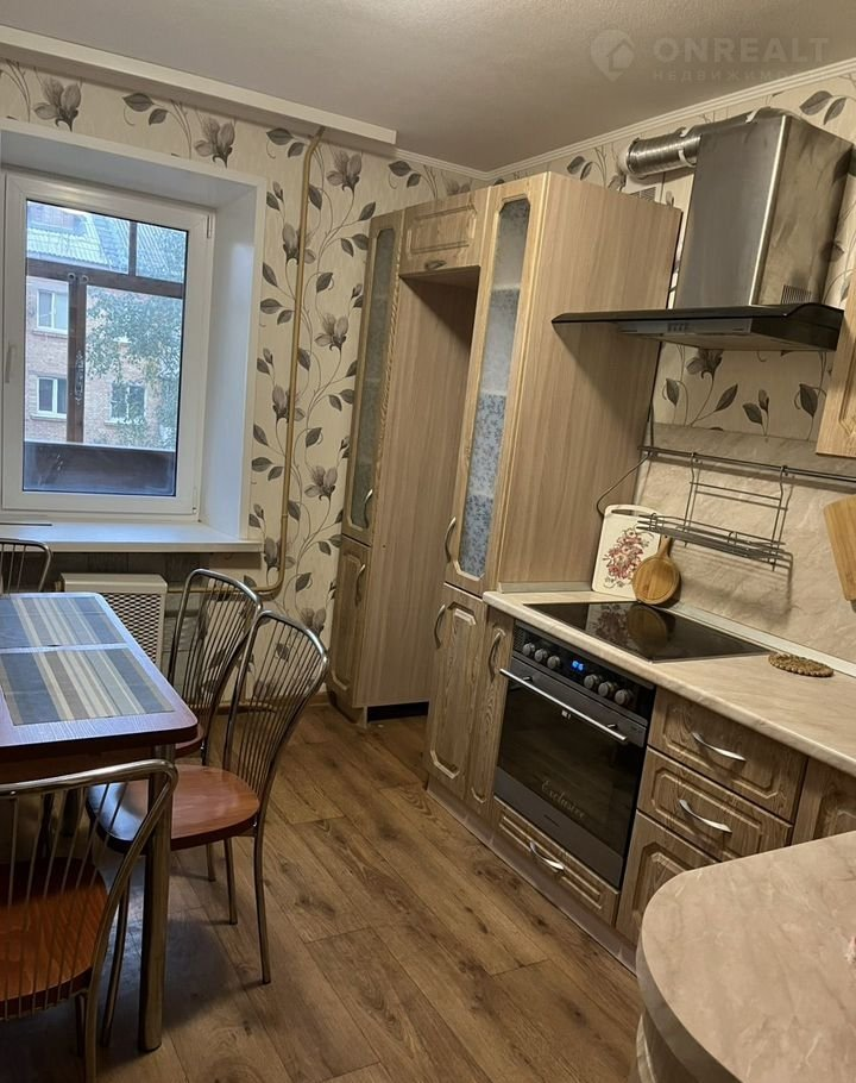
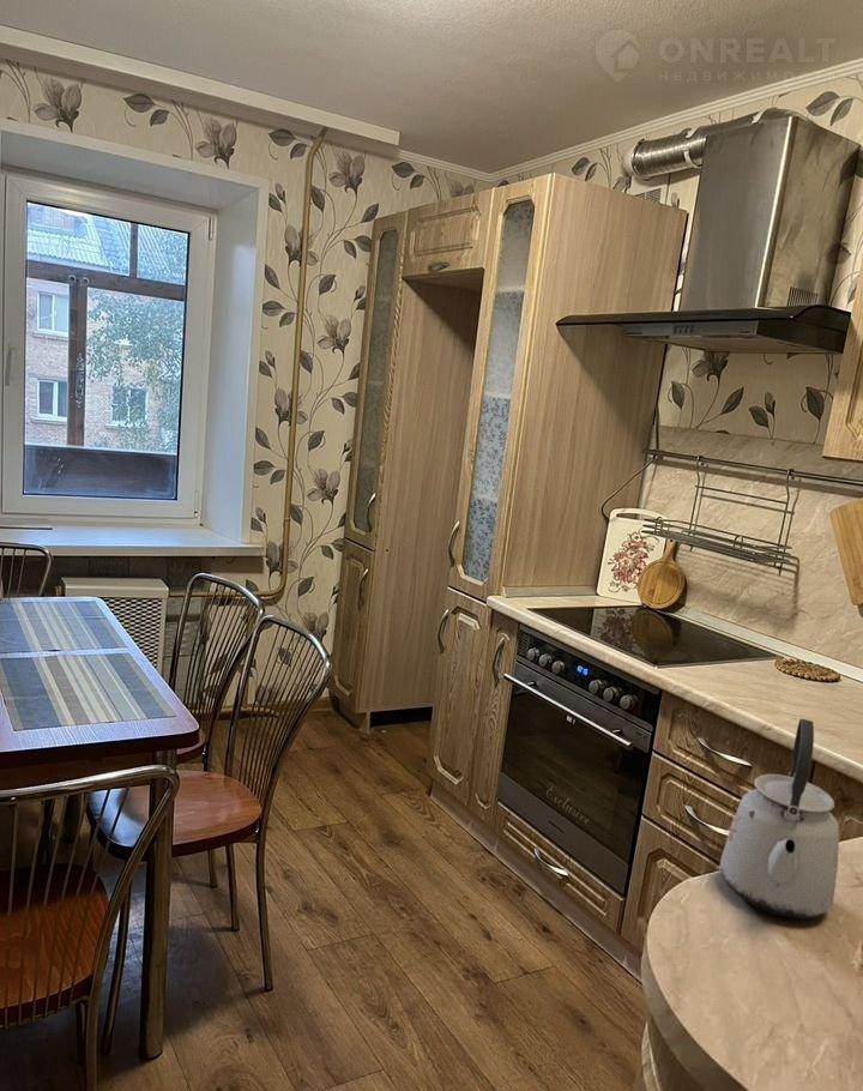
+ kettle [719,717,840,920]
